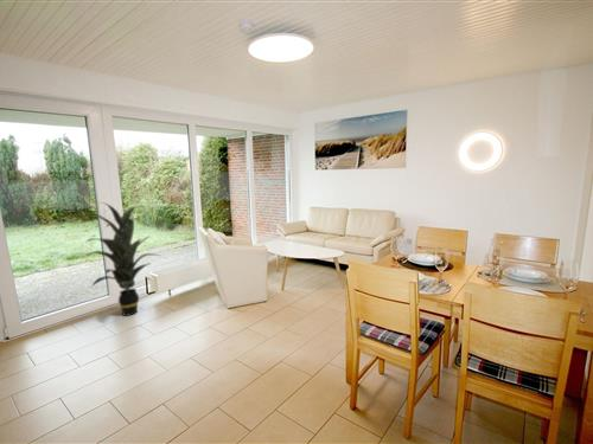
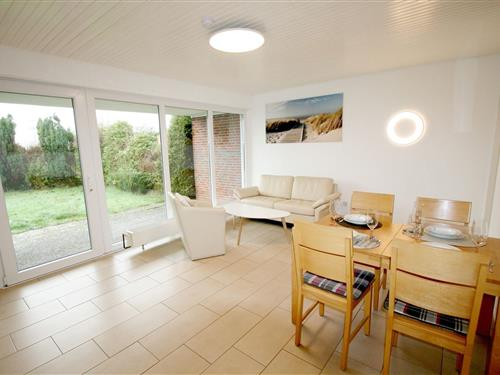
- indoor plant [83,201,160,317]
